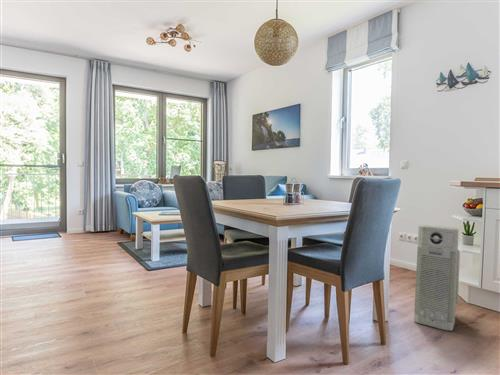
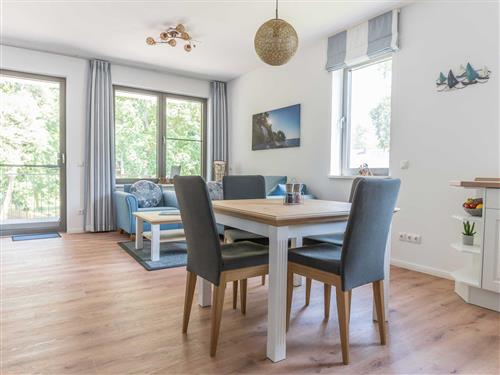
- air purifier [413,224,461,332]
